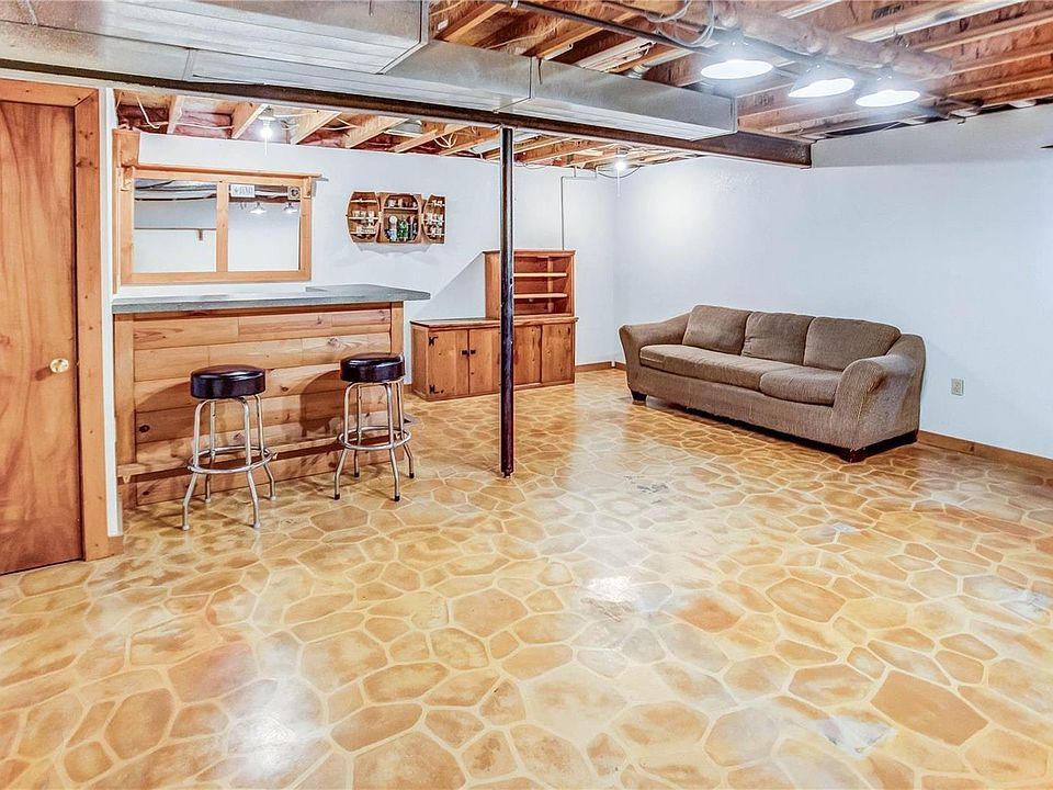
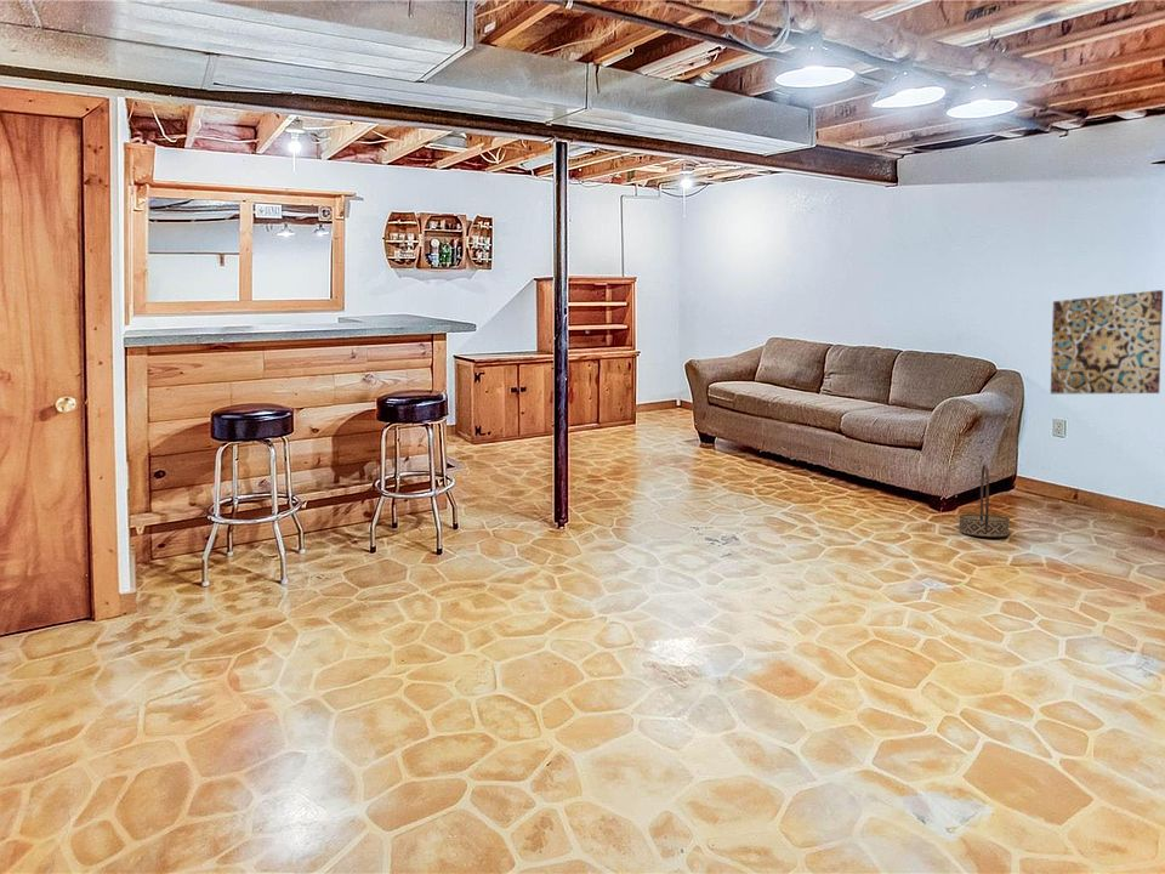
+ basket [957,462,1011,538]
+ wall art [1050,289,1164,395]
